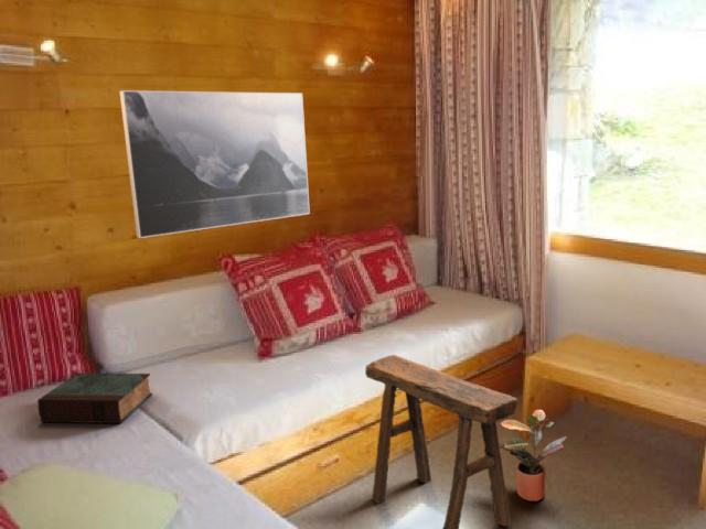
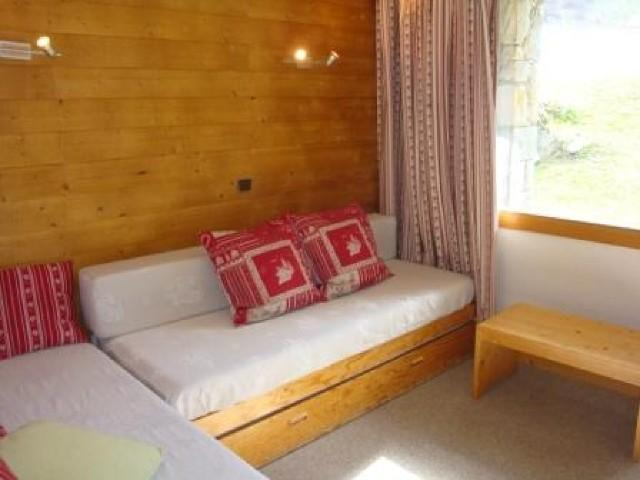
- potted plant [499,409,568,503]
- book [36,373,153,424]
- stool [364,354,518,529]
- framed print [119,89,311,239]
